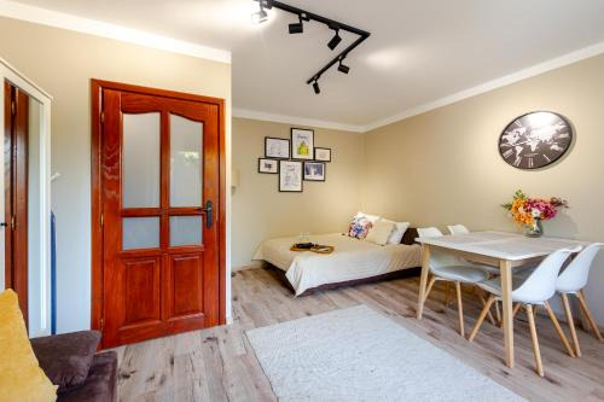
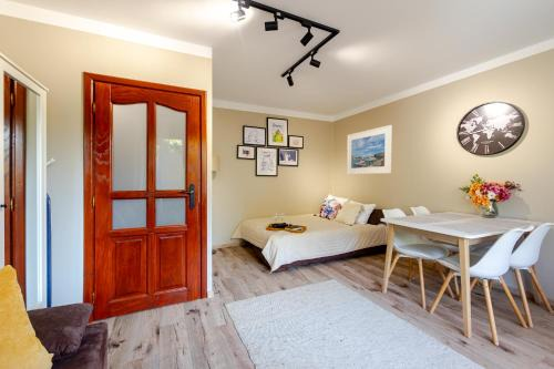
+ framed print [346,124,392,175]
